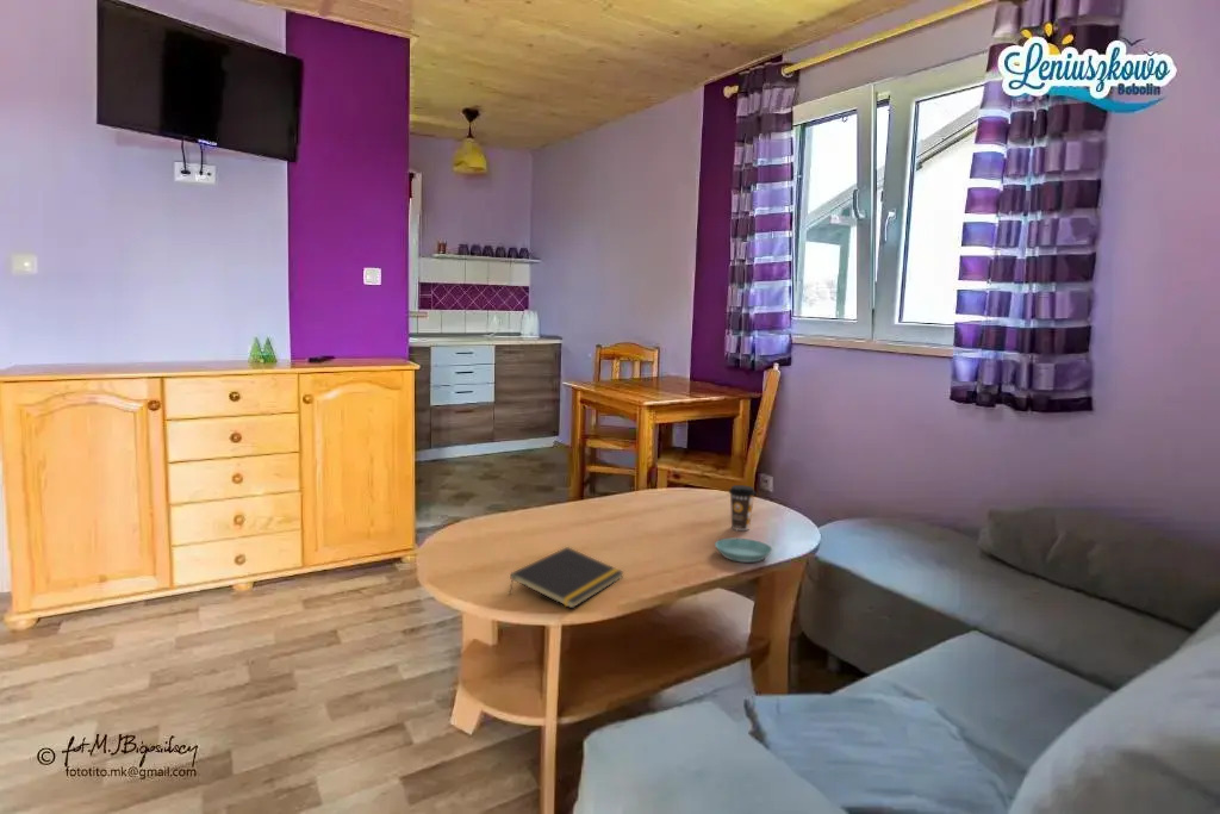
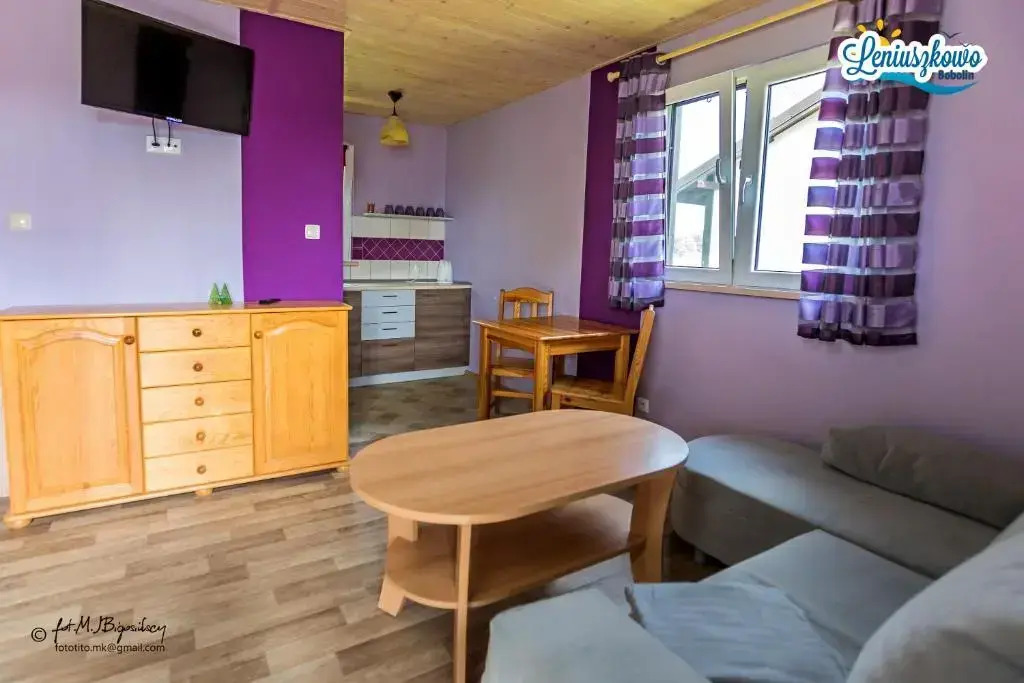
- notepad [508,546,625,609]
- saucer [714,538,773,564]
- coffee cup [728,484,757,532]
